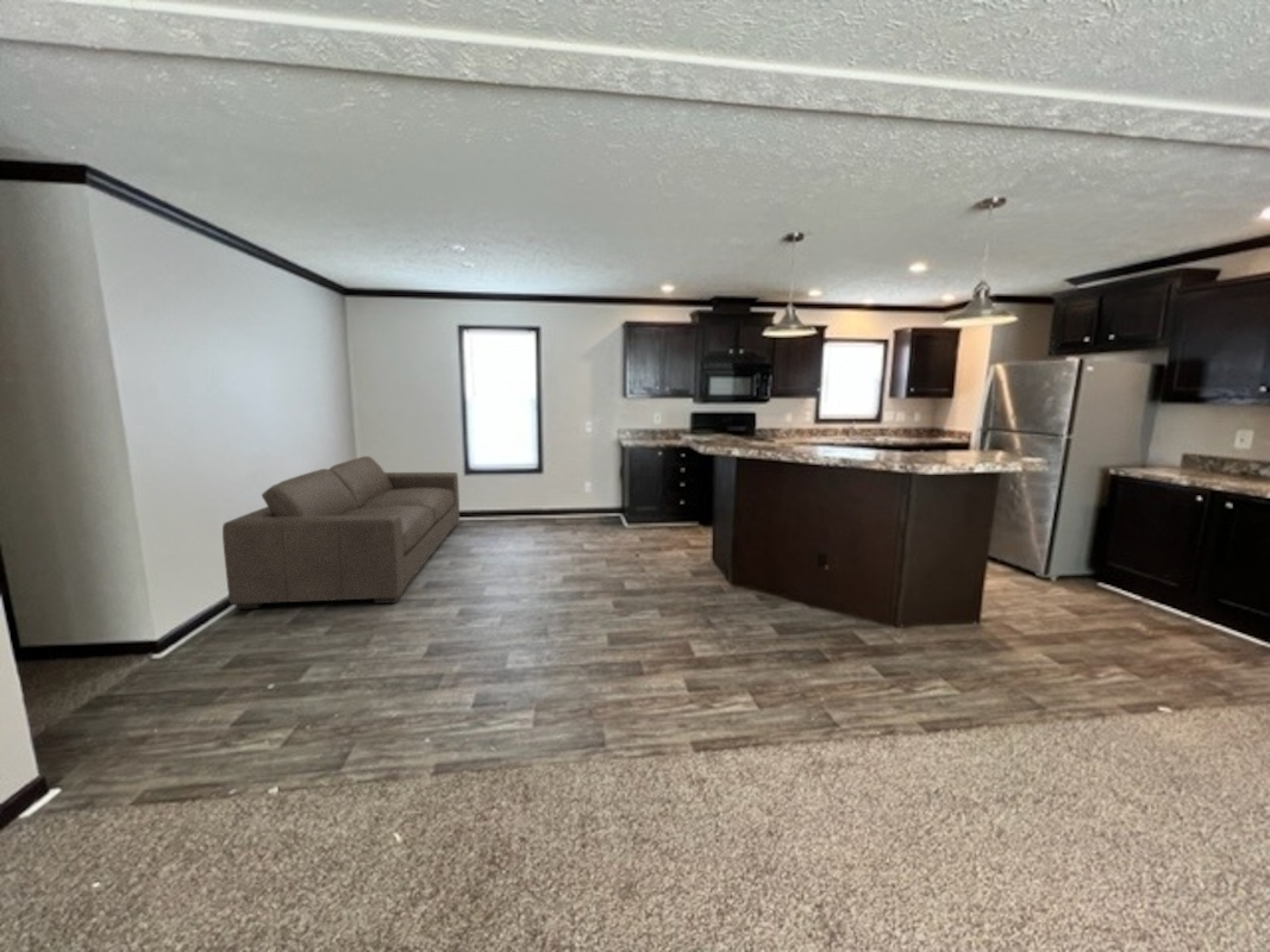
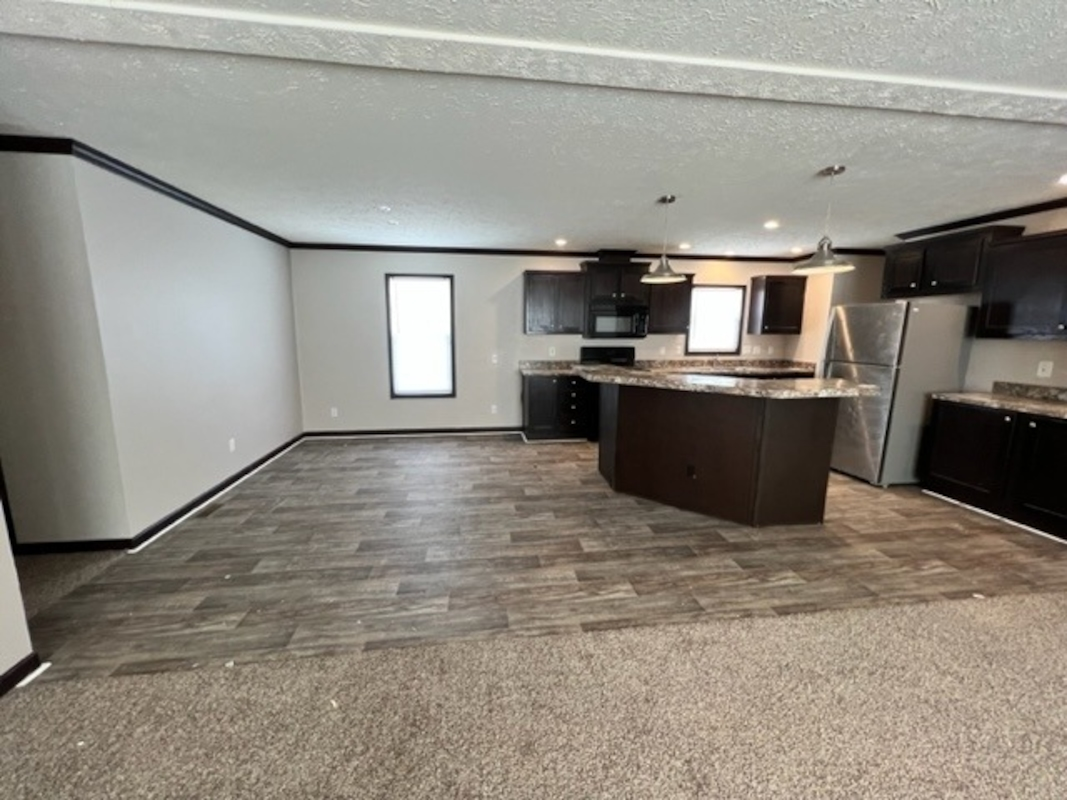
- sofa [221,455,461,610]
